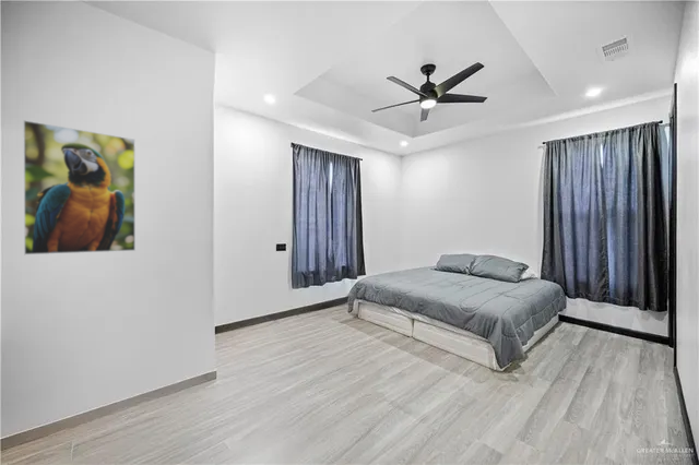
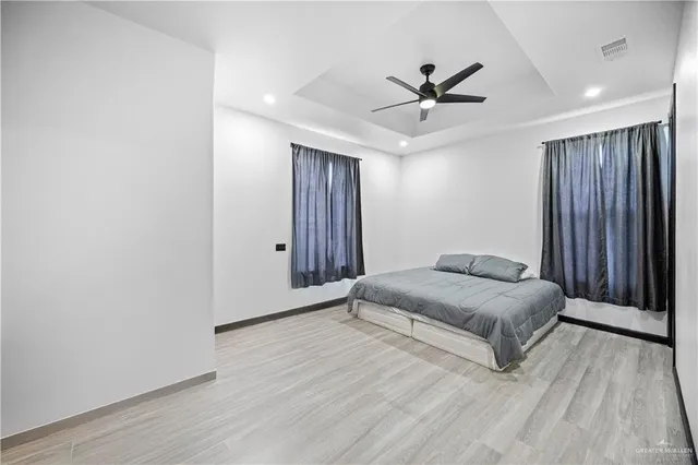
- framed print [22,119,137,255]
